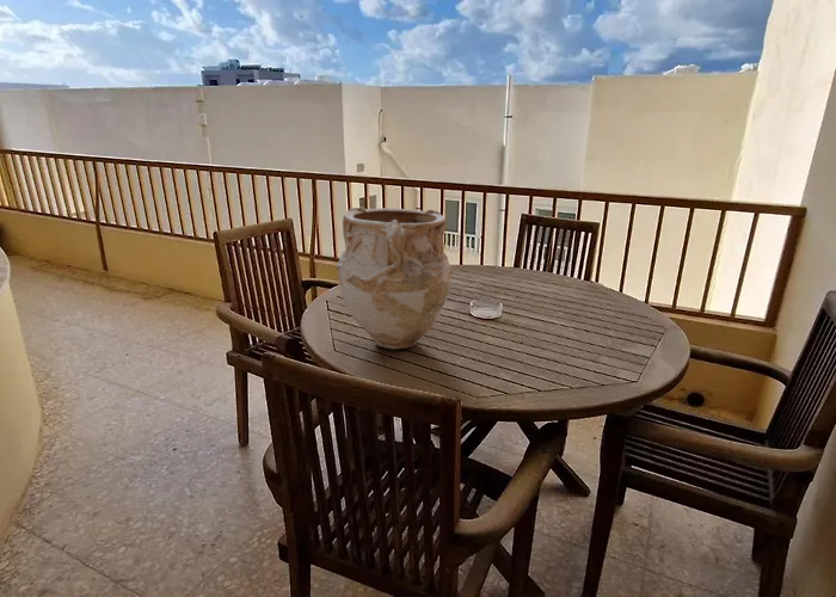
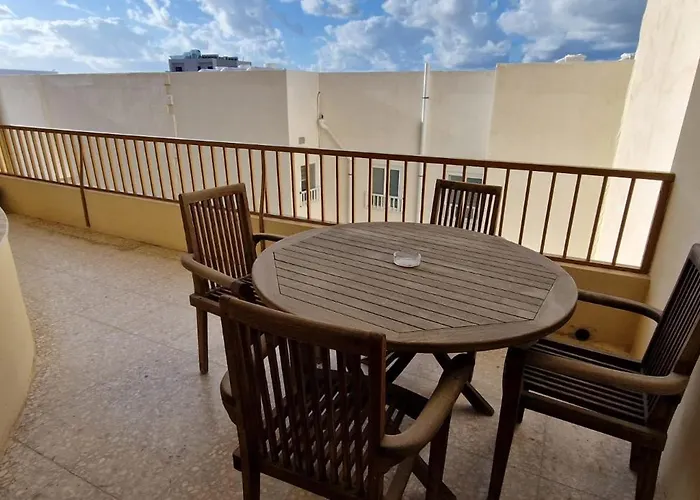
- vase [336,205,454,351]
